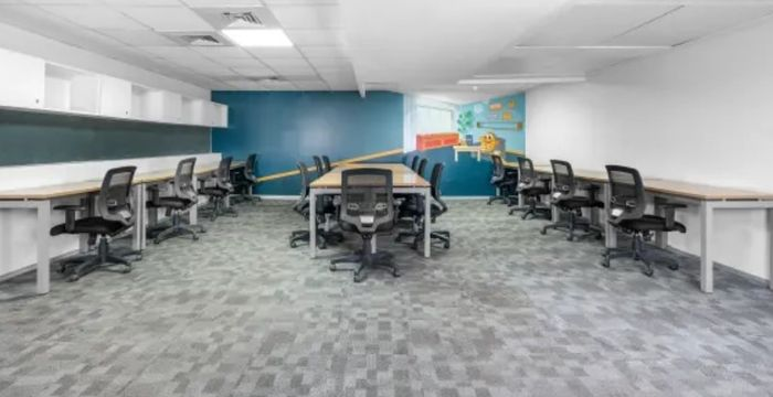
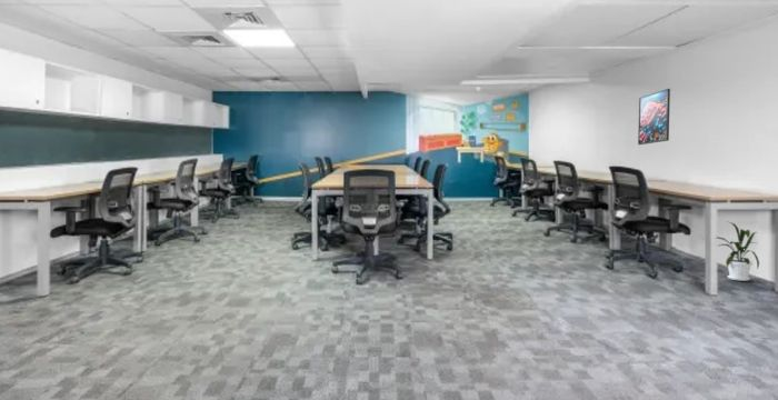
+ house plant [702,220,760,282]
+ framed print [637,88,671,146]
